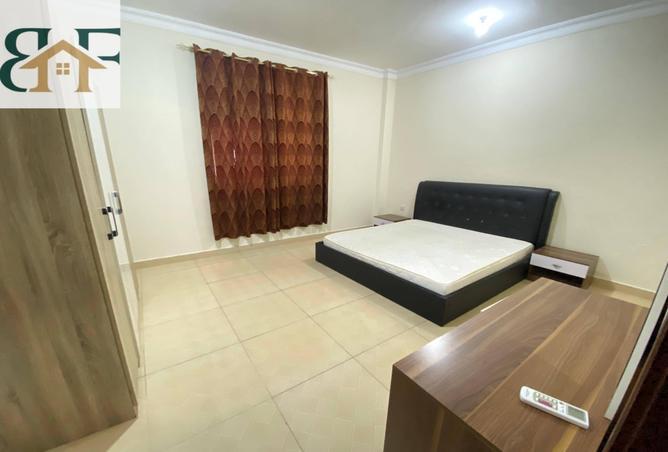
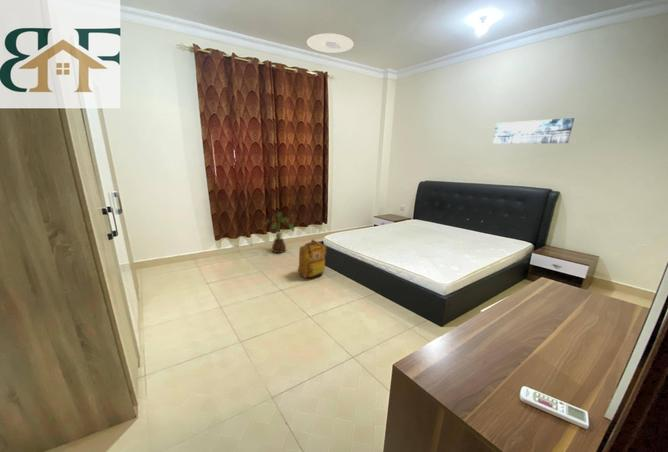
+ backpack [297,239,328,279]
+ house plant [263,211,295,254]
+ ceiling light [306,33,354,54]
+ wall art [492,117,575,145]
